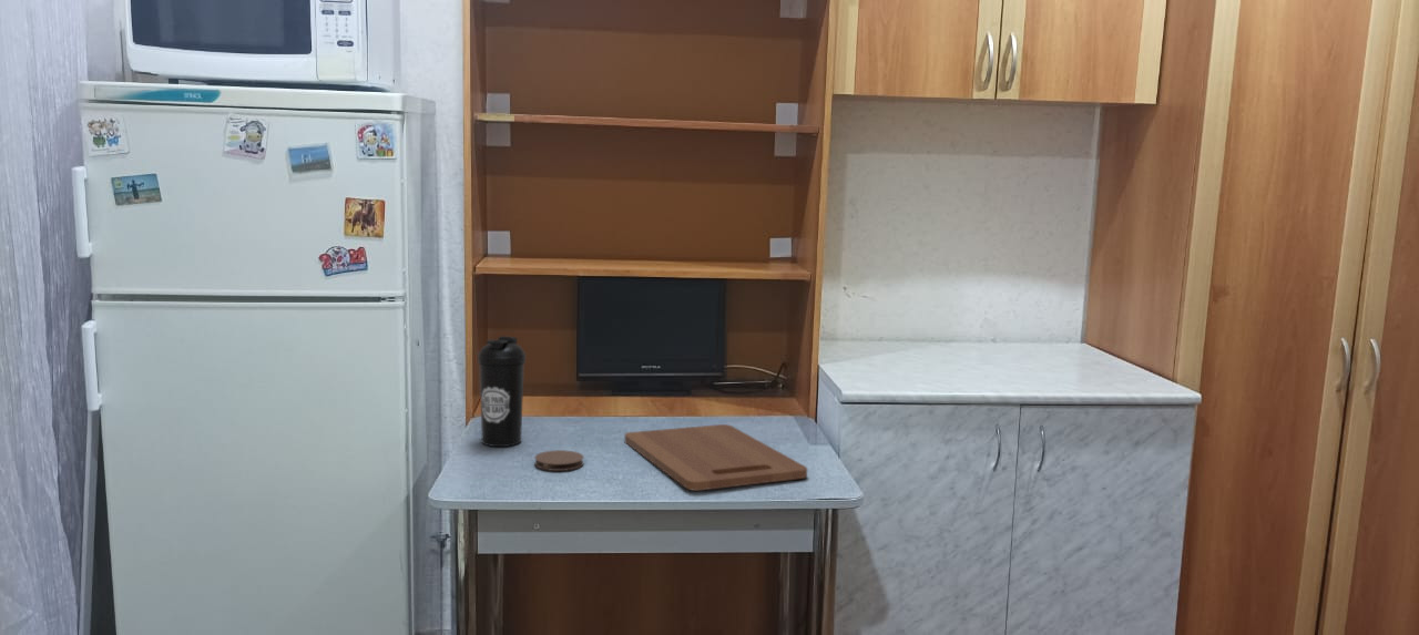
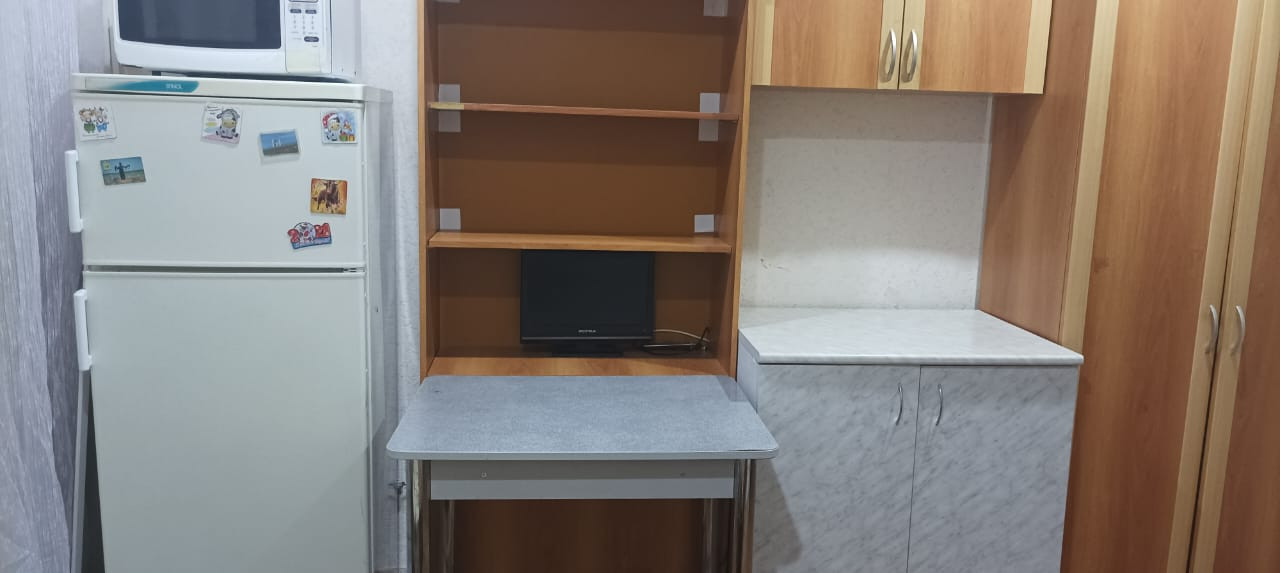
- water bottle [477,335,527,448]
- cutting board [623,423,808,492]
- coaster [534,449,585,472]
